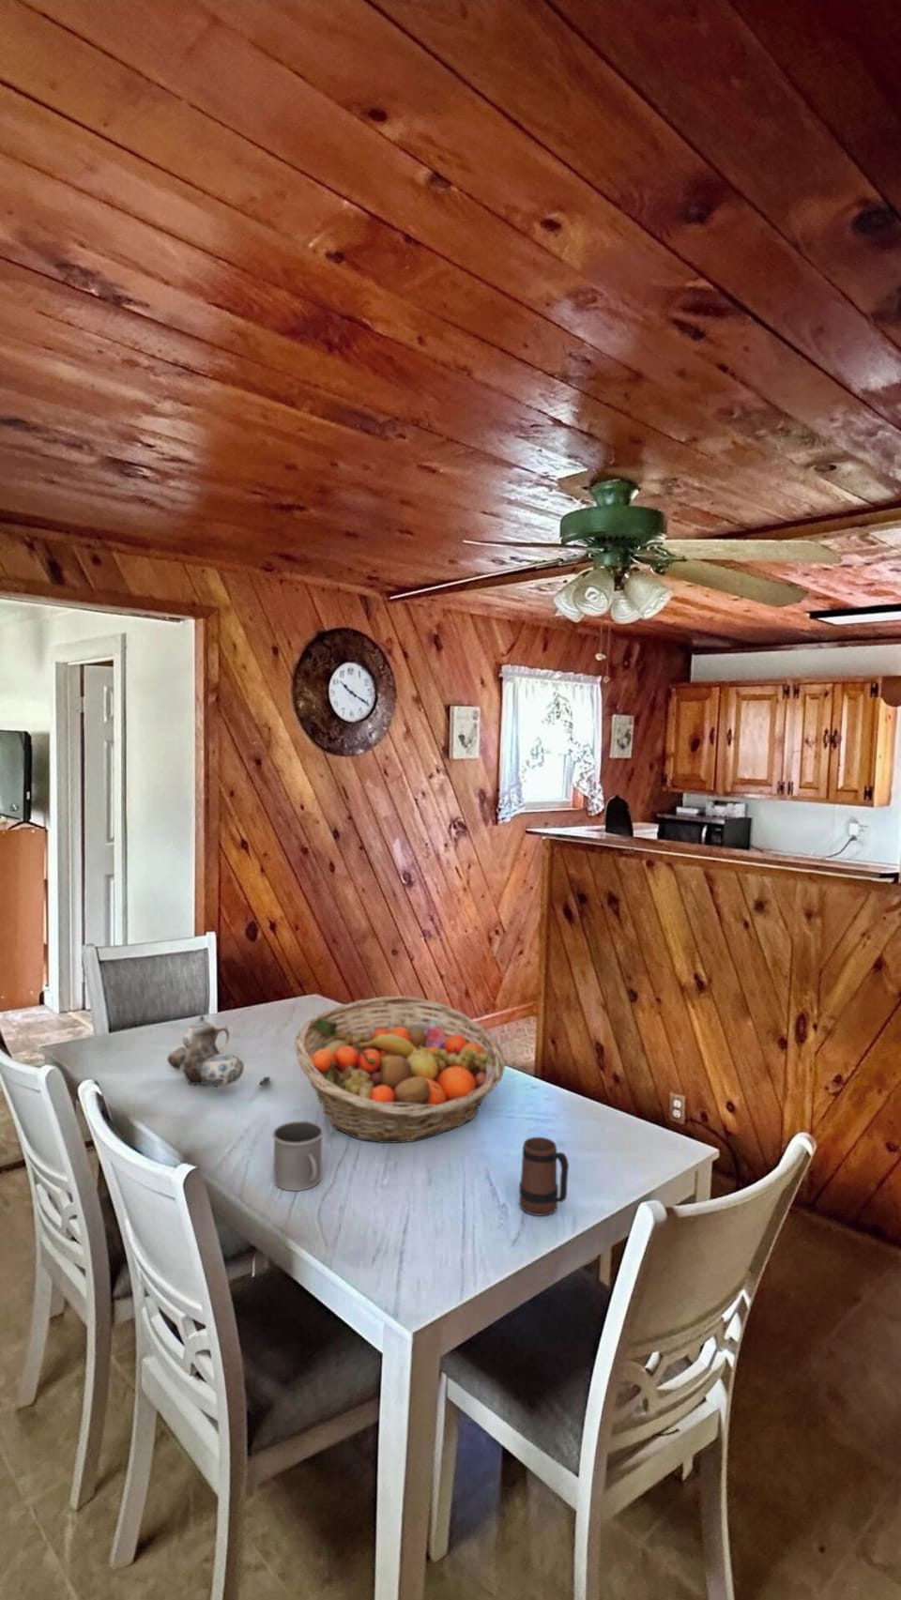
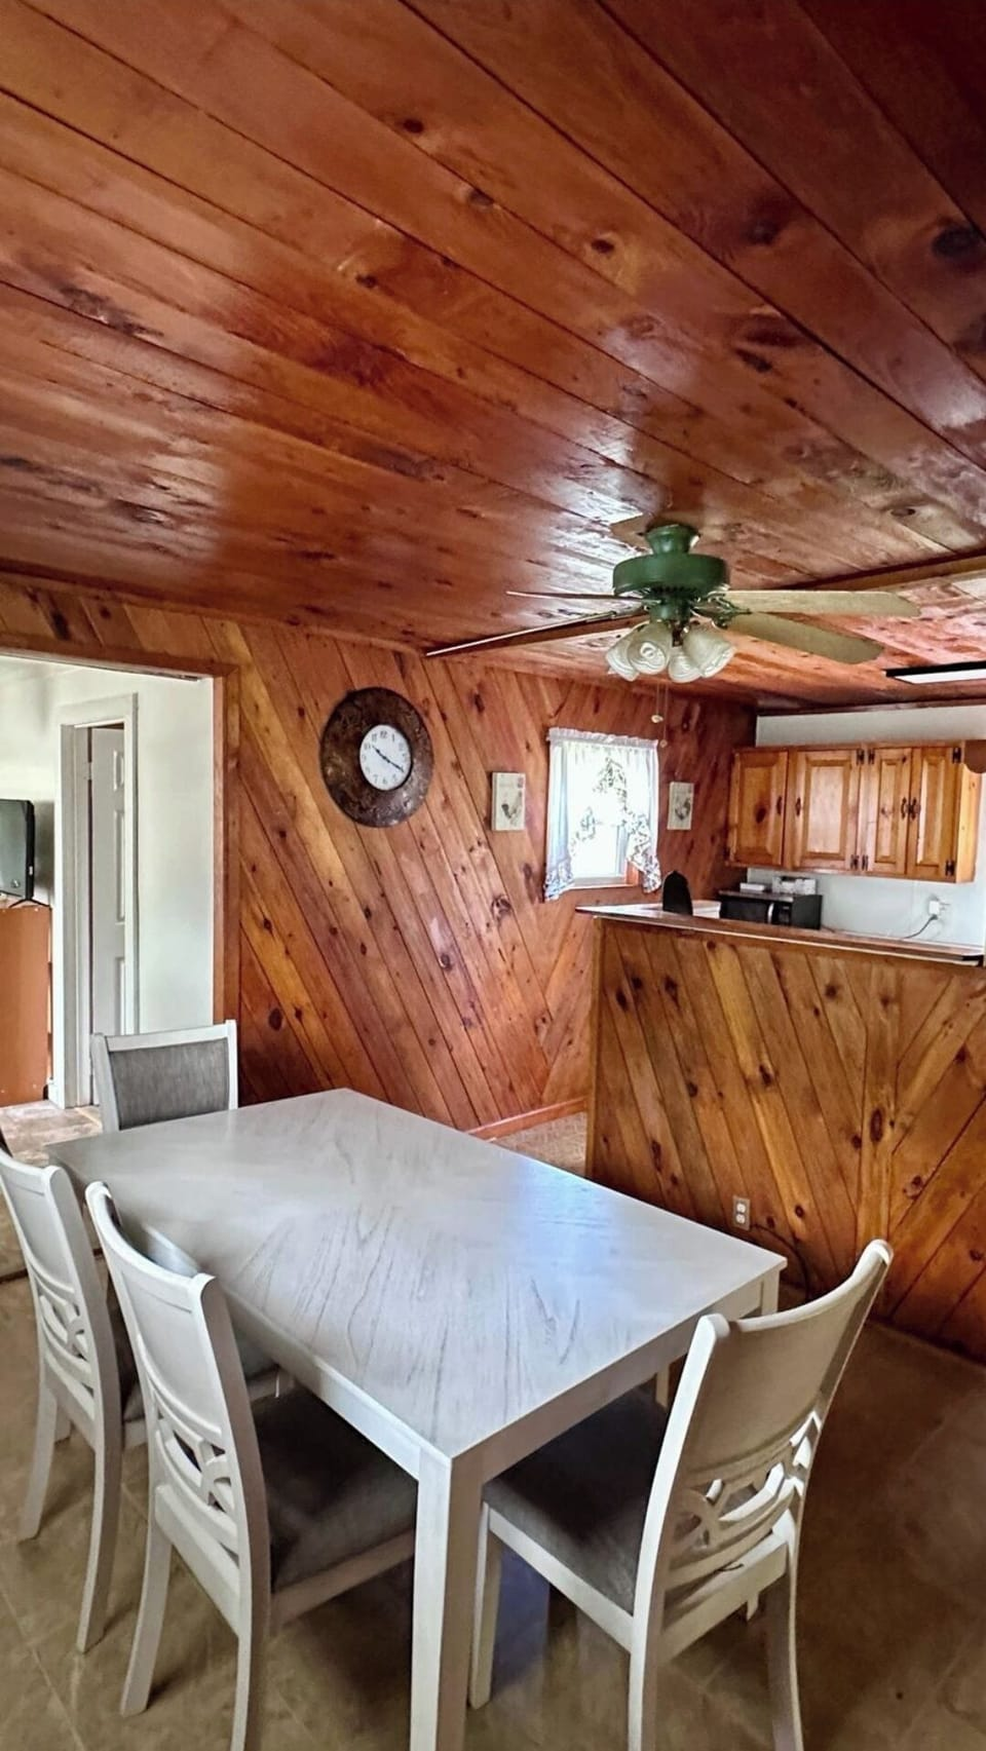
- fruit basket [293,995,507,1144]
- teapot [166,1013,271,1088]
- mug [271,1121,325,1192]
- mug [518,1136,569,1218]
